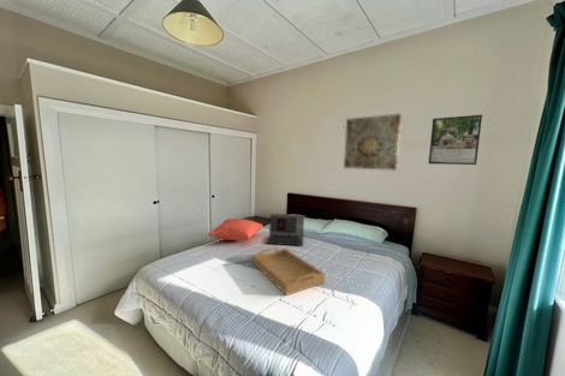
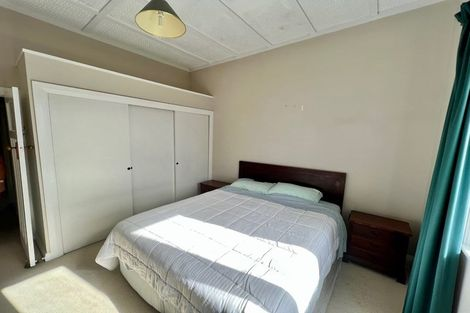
- wall art [343,113,403,172]
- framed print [428,114,483,166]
- laptop [266,214,305,247]
- serving tray [251,246,326,297]
- cushion [207,217,264,241]
